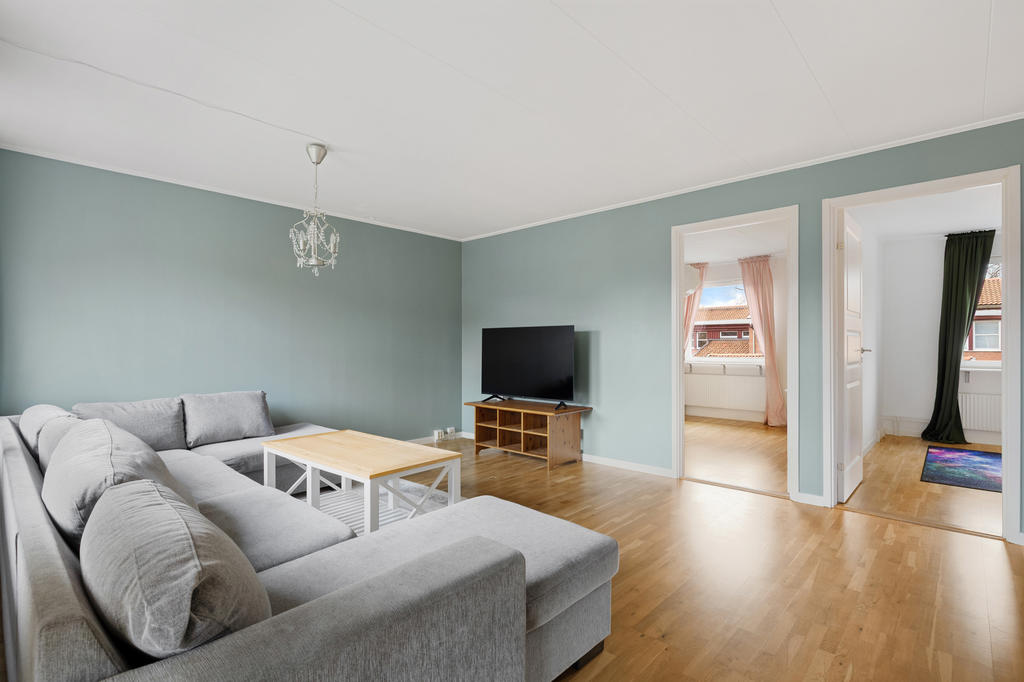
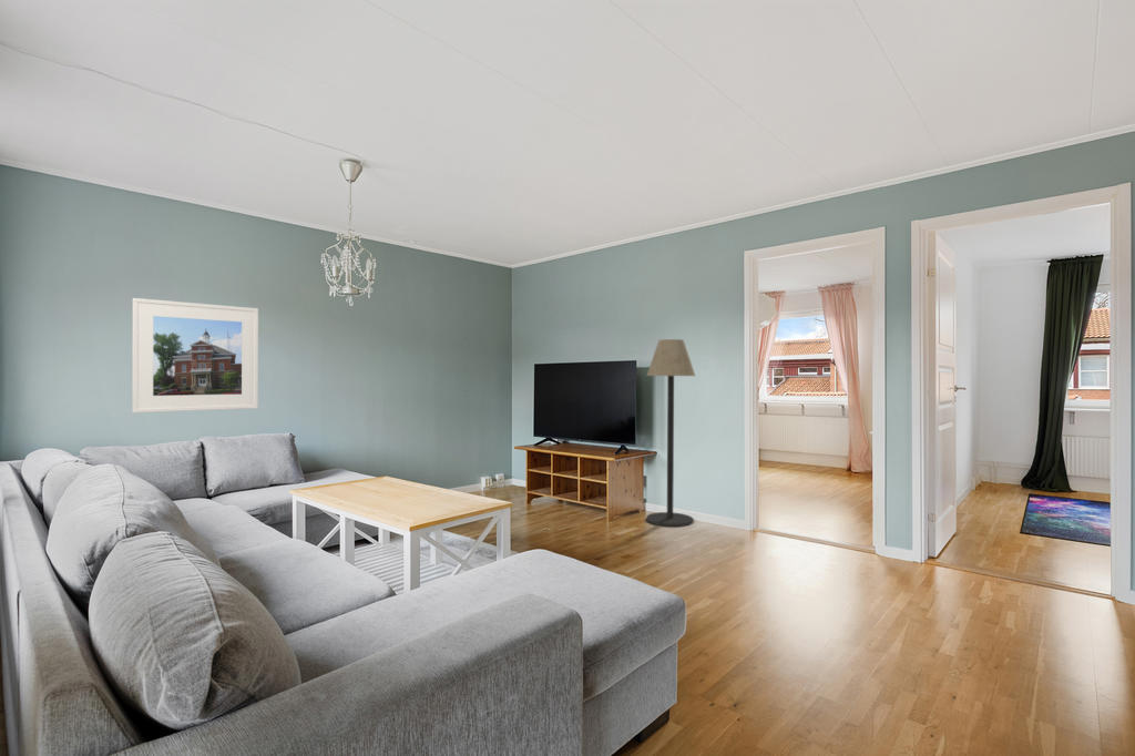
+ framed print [131,297,259,413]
+ floor lamp [645,338,696,528]
